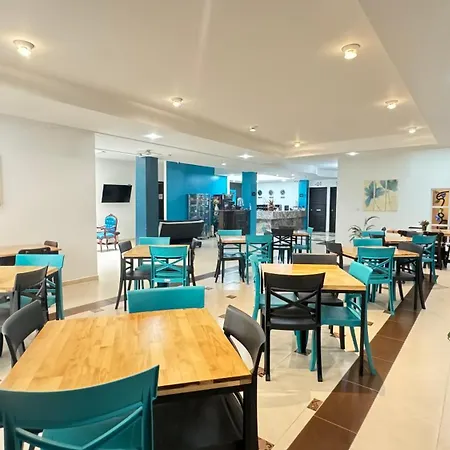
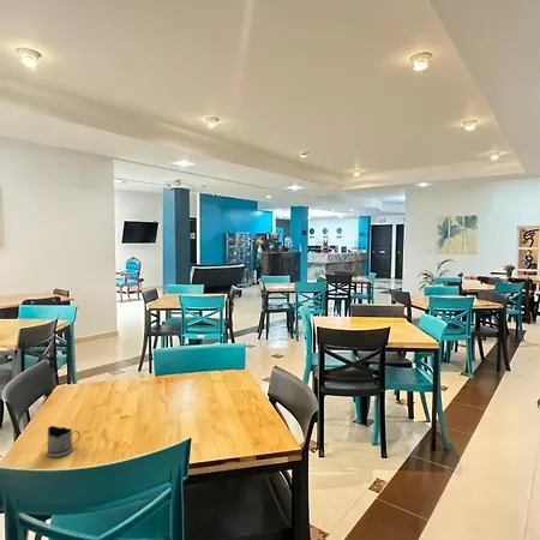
+ tea glass holder [46,425,82,458]
